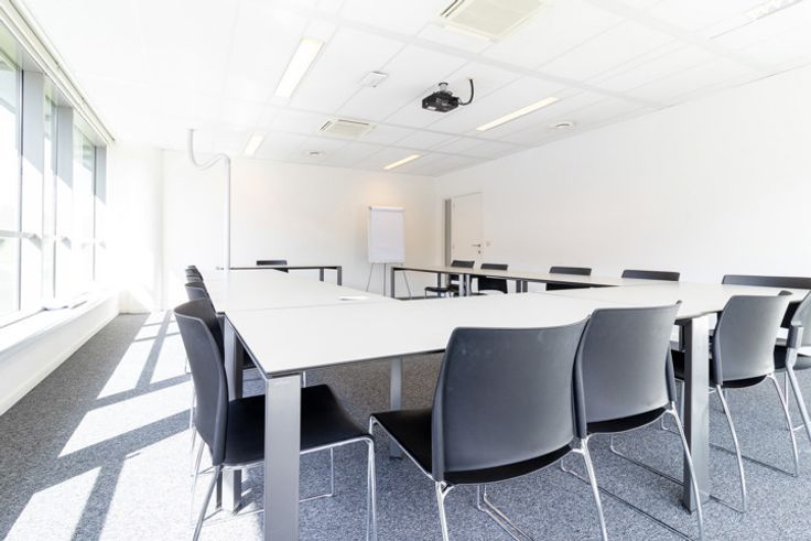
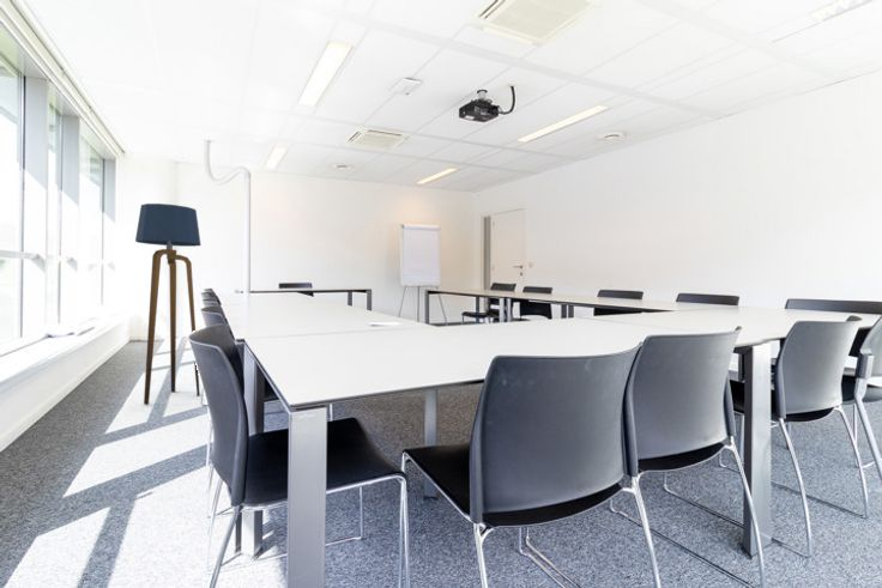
+ floor lamp [134,202,203,405]
